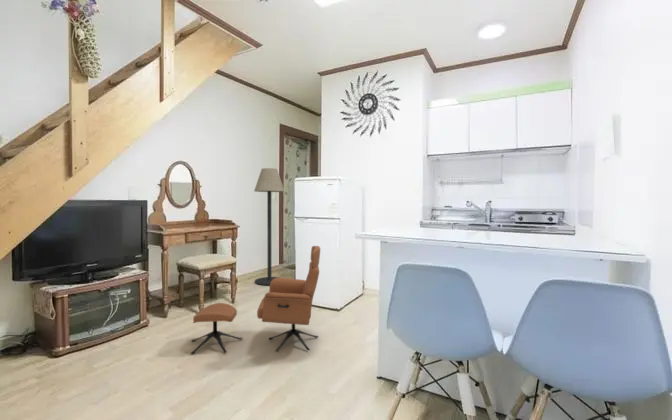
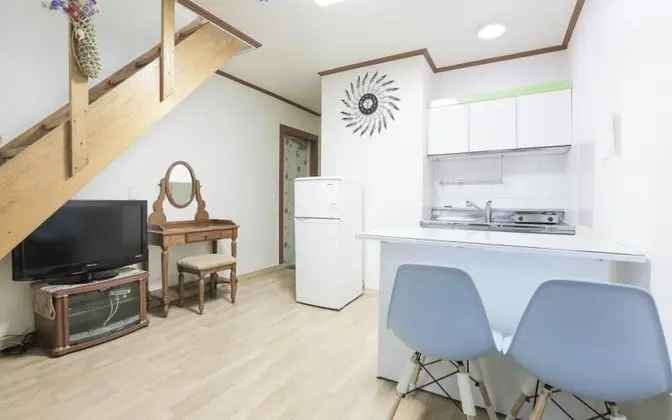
- armchair [190,245,321,355]
- floor lamp [253,167,286,286]
